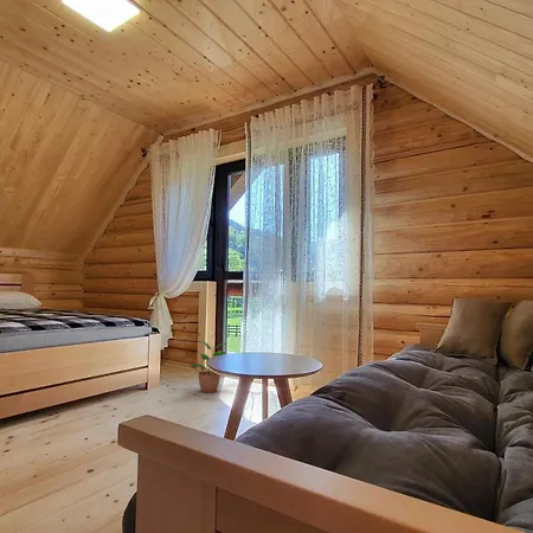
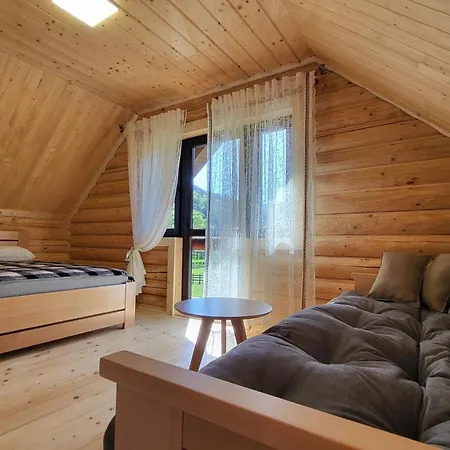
- potted plant [188,339,227,394]
